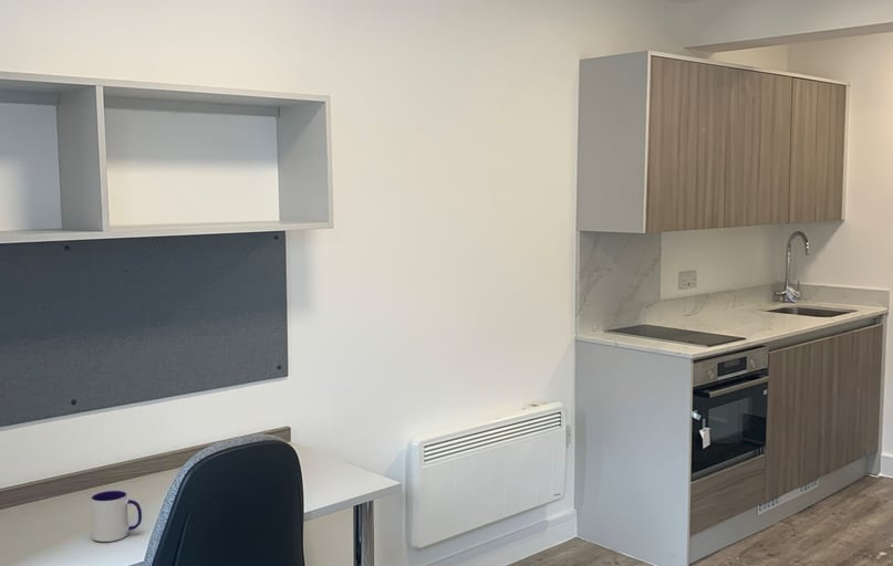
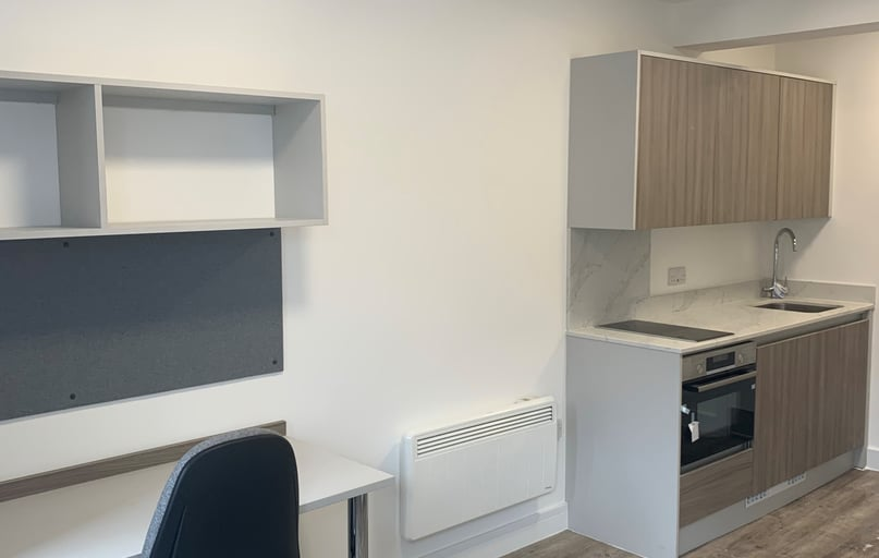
- mug [91,490,143,543]
